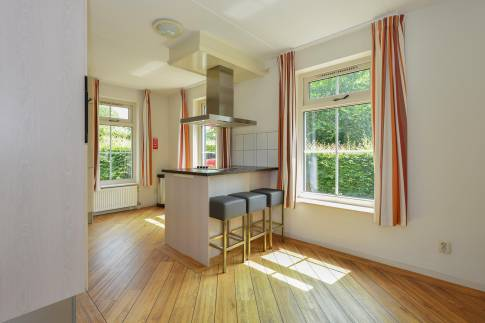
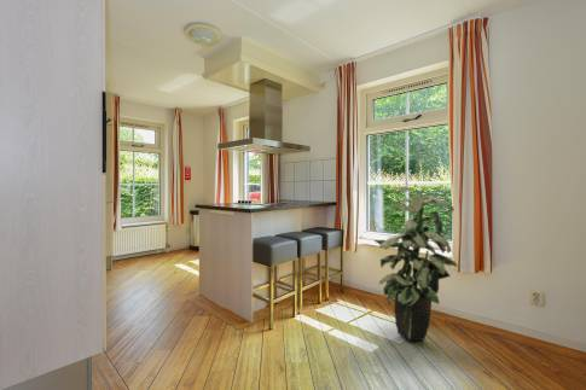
+ indoor plant [372,186,459,342]
